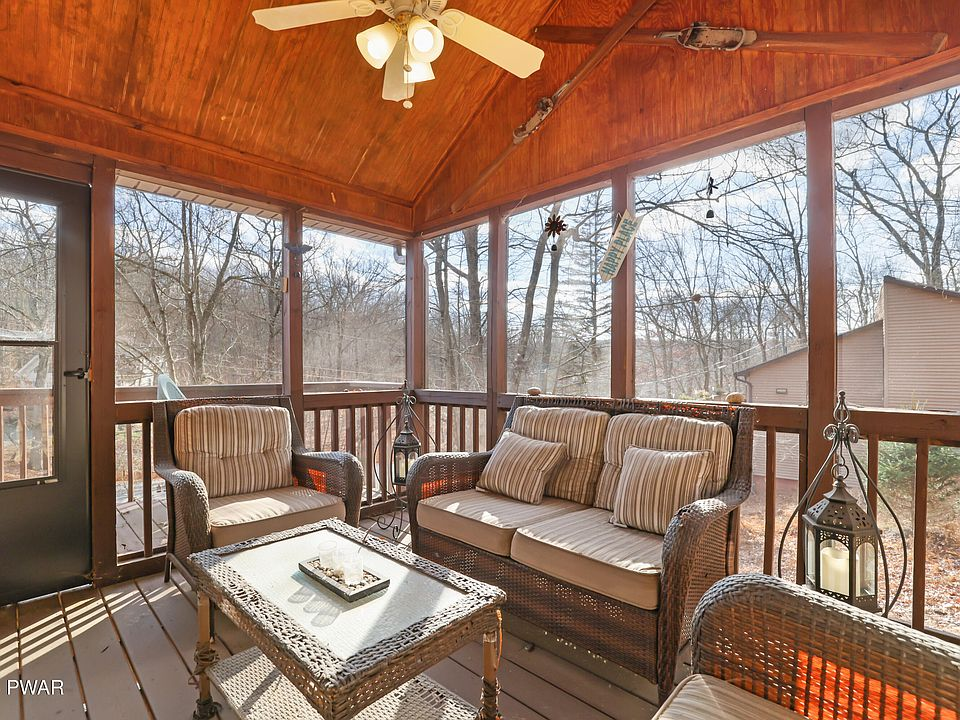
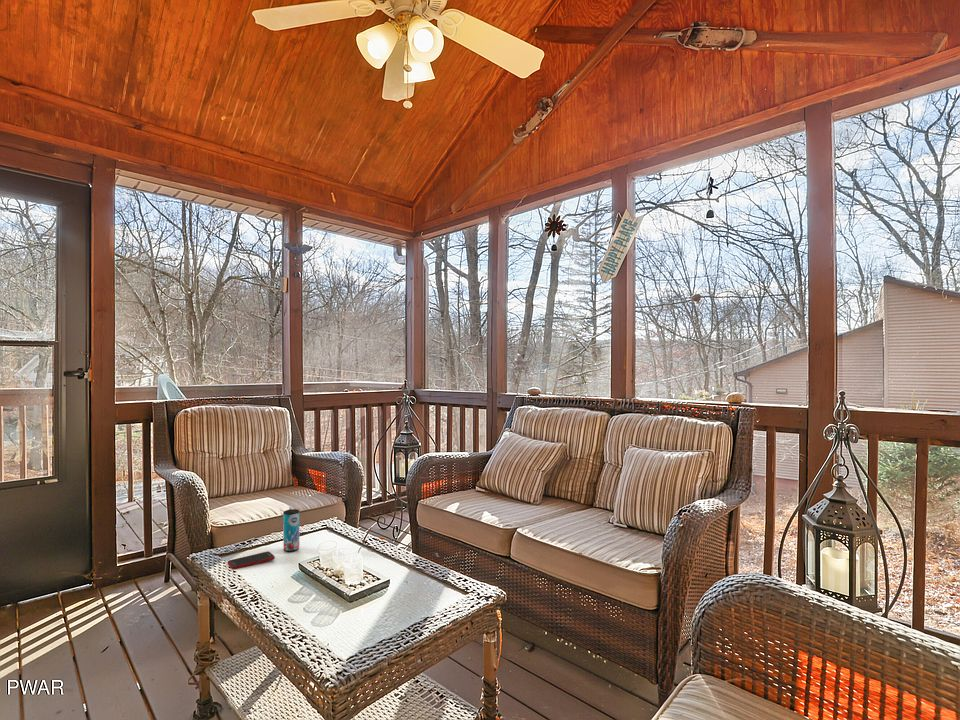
+ cell phone [227,550,276,570]
+ beverage can [282,508,300,553]
